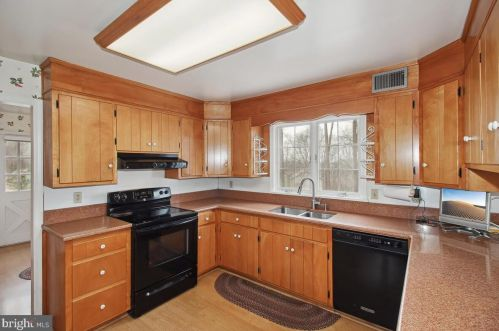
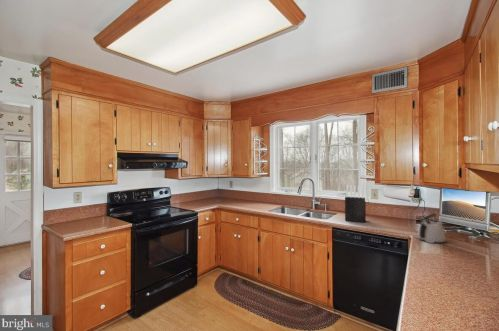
+ kettle [416,212,447,244]
+ knife block [344,184,367,224]
